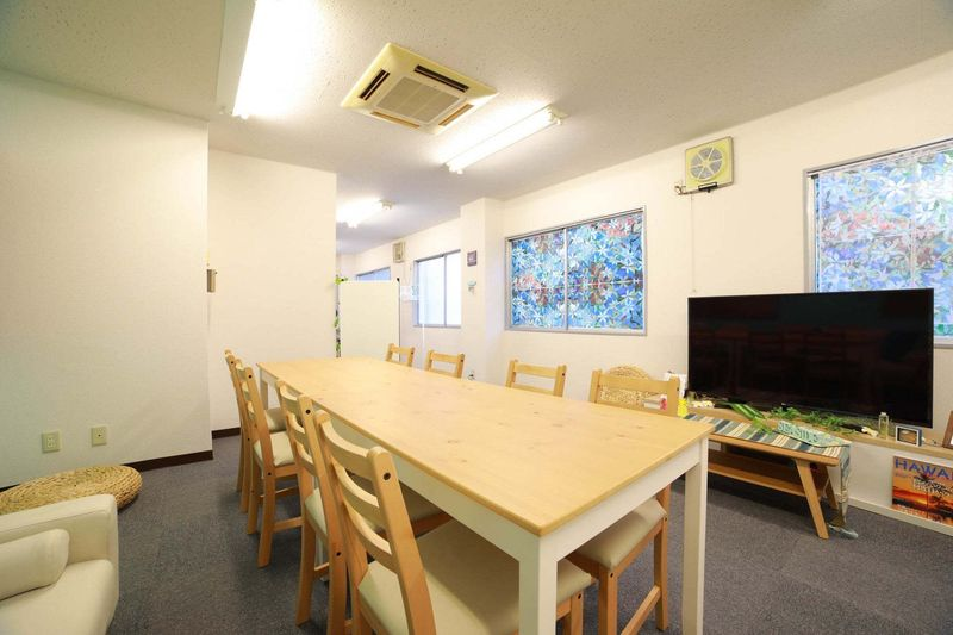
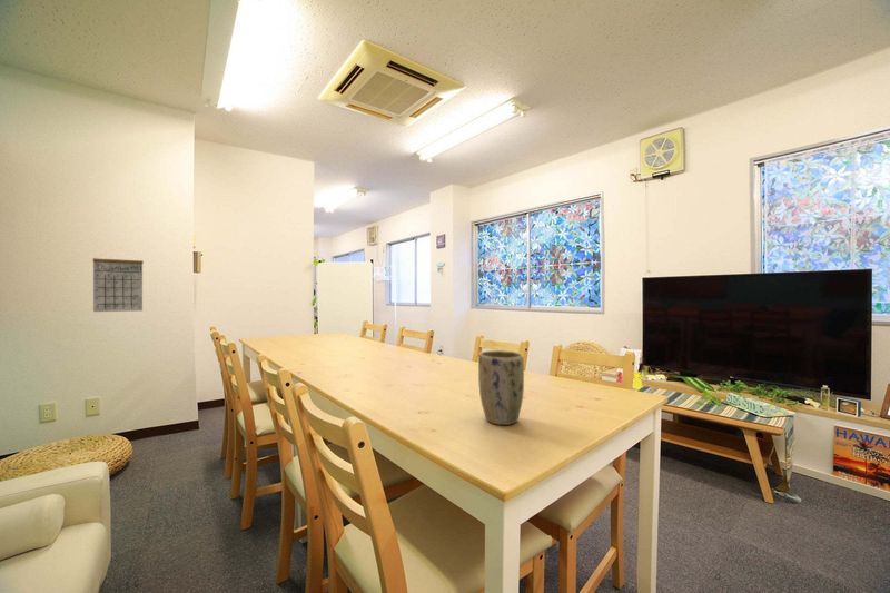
+ plant pot [477,349,525,426]
+ calendar [92,247,145,313]
